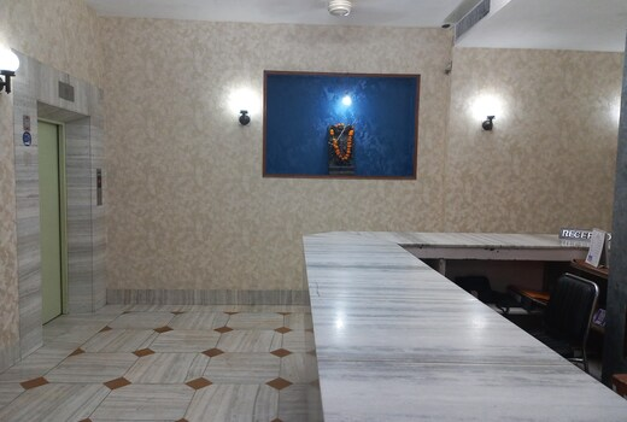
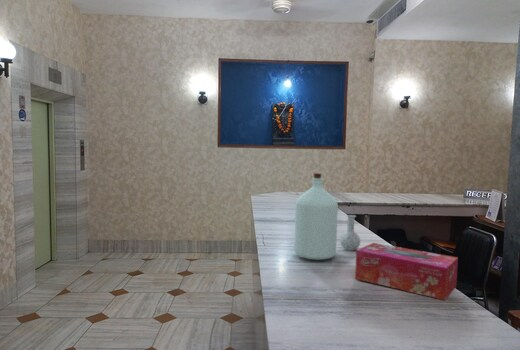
+ bottle [293,172,361,261]
+ tissue box [354,242,459,301]
